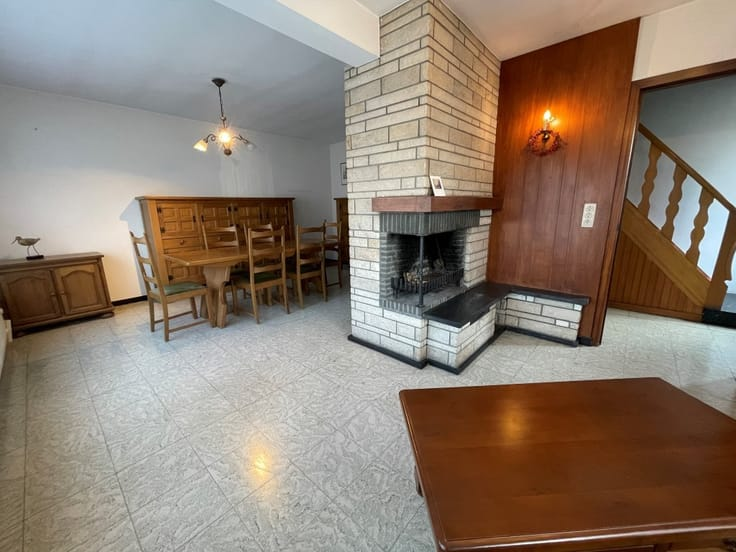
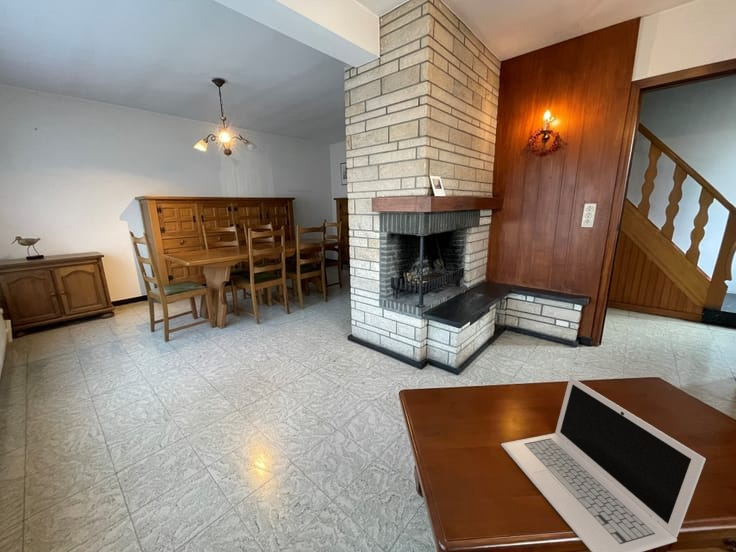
+ laptop [500,376,707,552]
